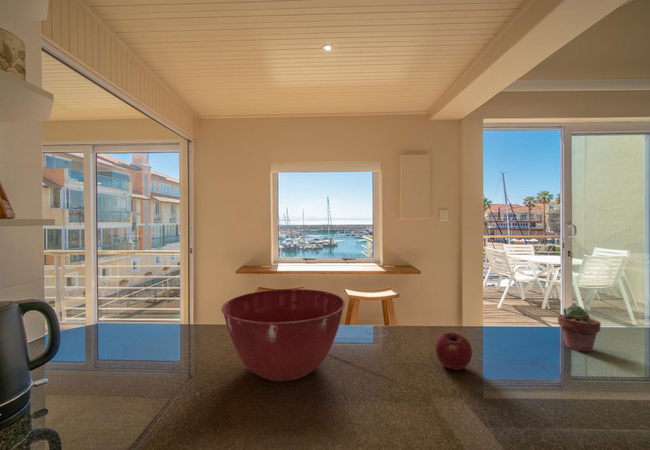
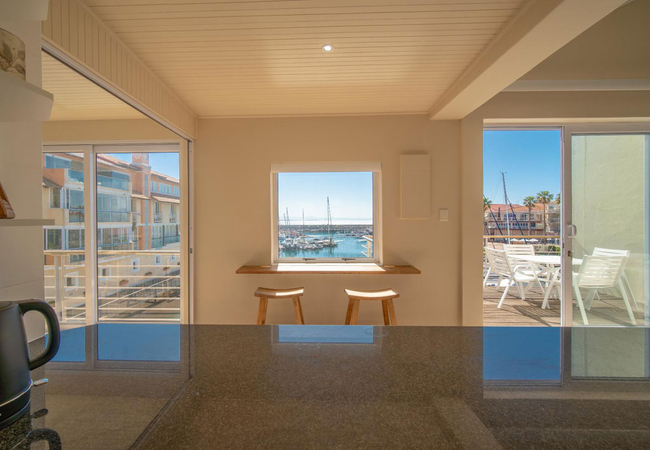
- apple [434,331,473,371]
- potted succulent [557,304,602,353]
- mixing bowl [221,288,346,382]
